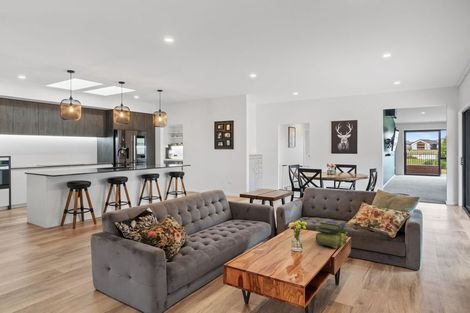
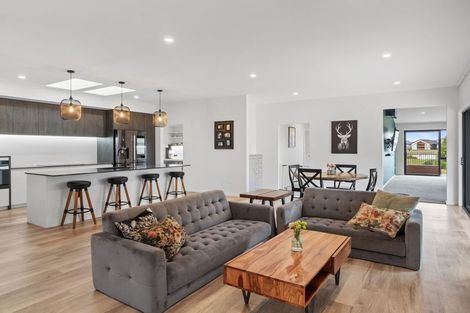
- stack of books [315,219,348,249]
